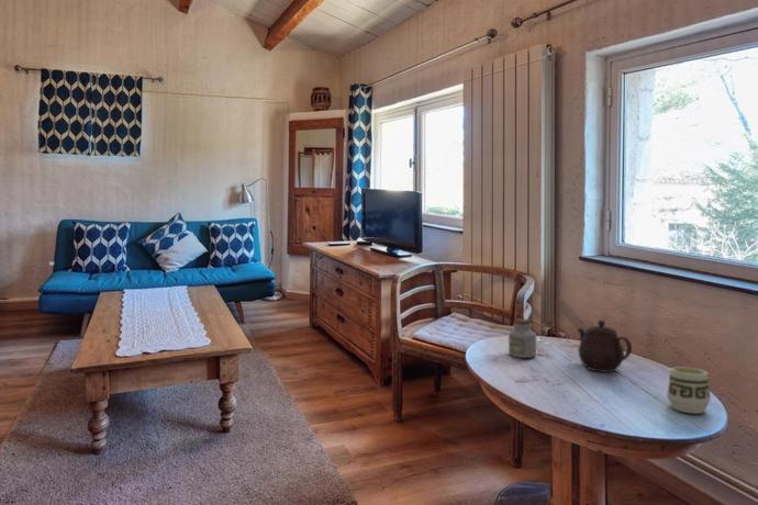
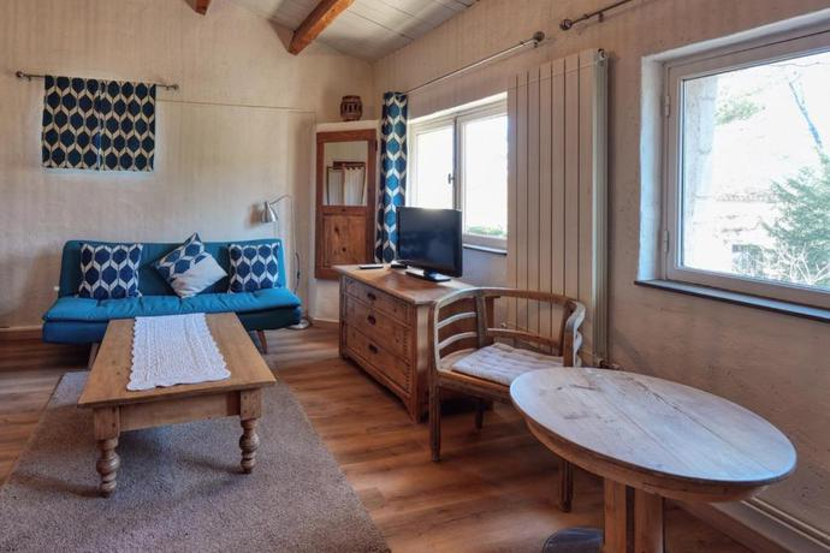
- jar [508,318,537,359]
- cup [666,366,712,415]
- teapot [577,319,633,373]
